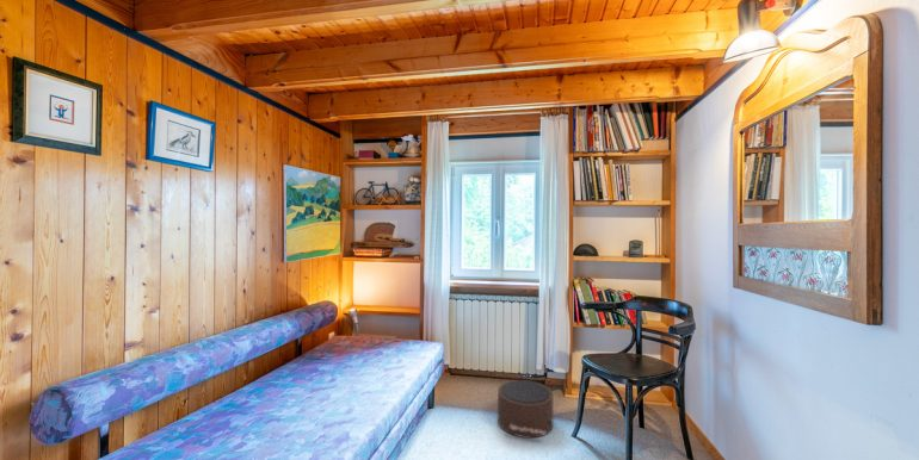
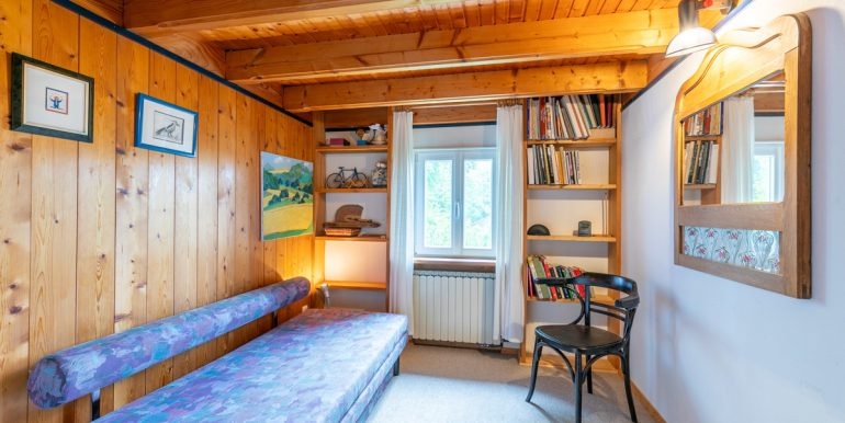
- pouf [496,379,554,439]
